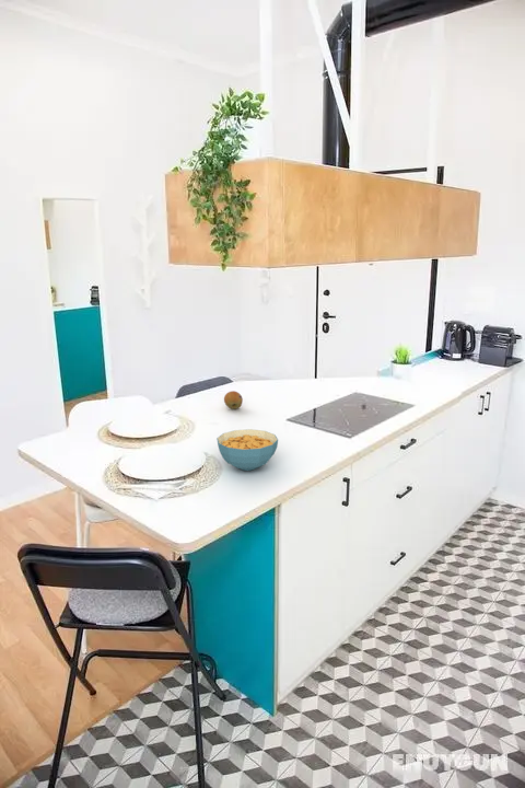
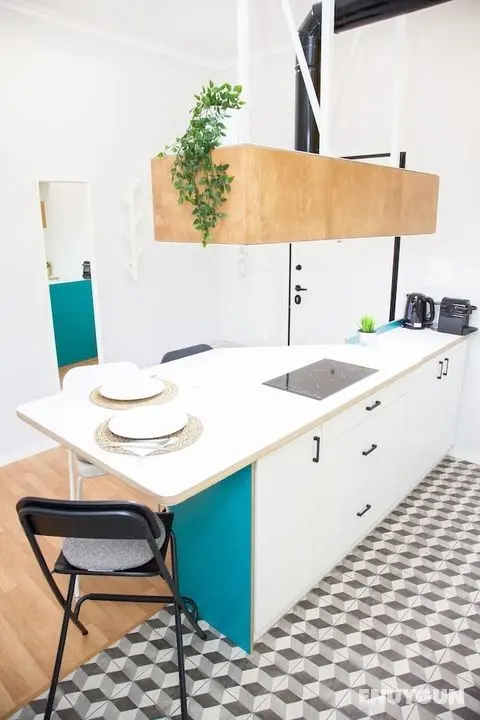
- cereal bowl [215,428,279,472]
- fruit [223,390,244,410]
